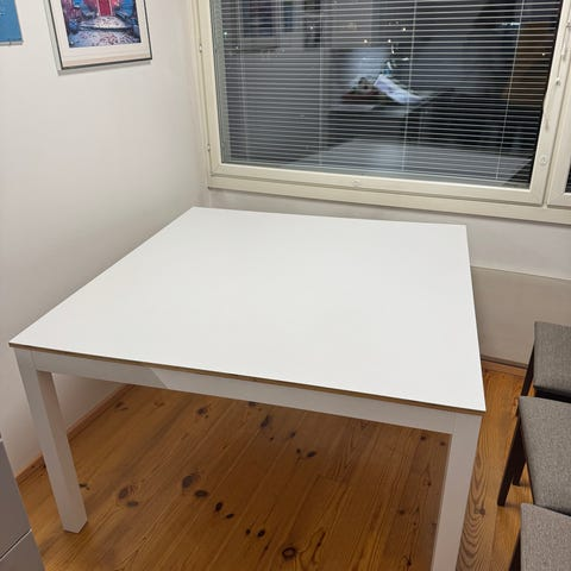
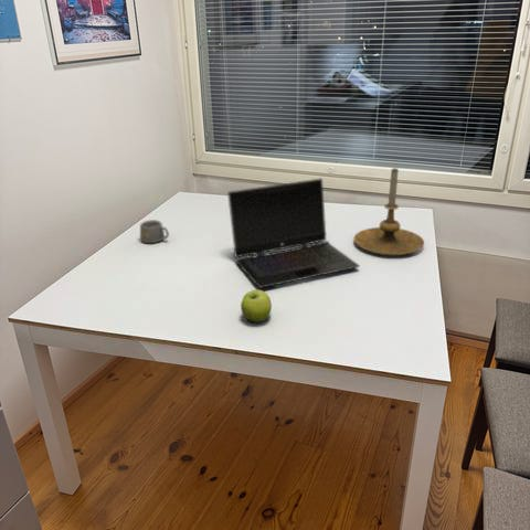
+ mug [139,219,170,244]
+ fruit [240,289,273,324]
+ laptop computer [226,178,360,289]
+ candle holder [352,167,425,256]
